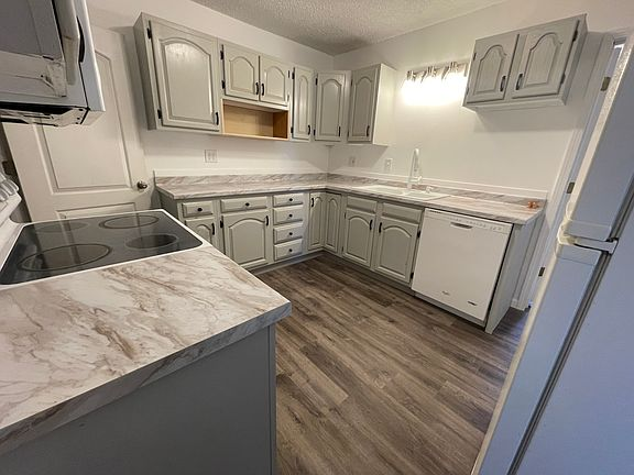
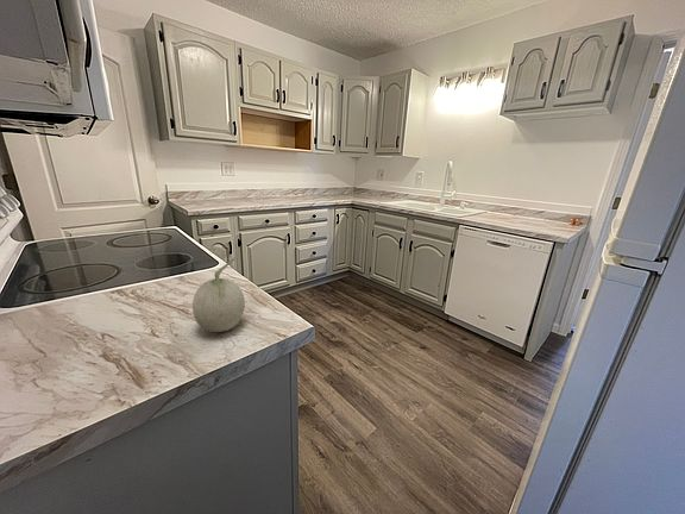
+ fruit [191,256,246,333]
